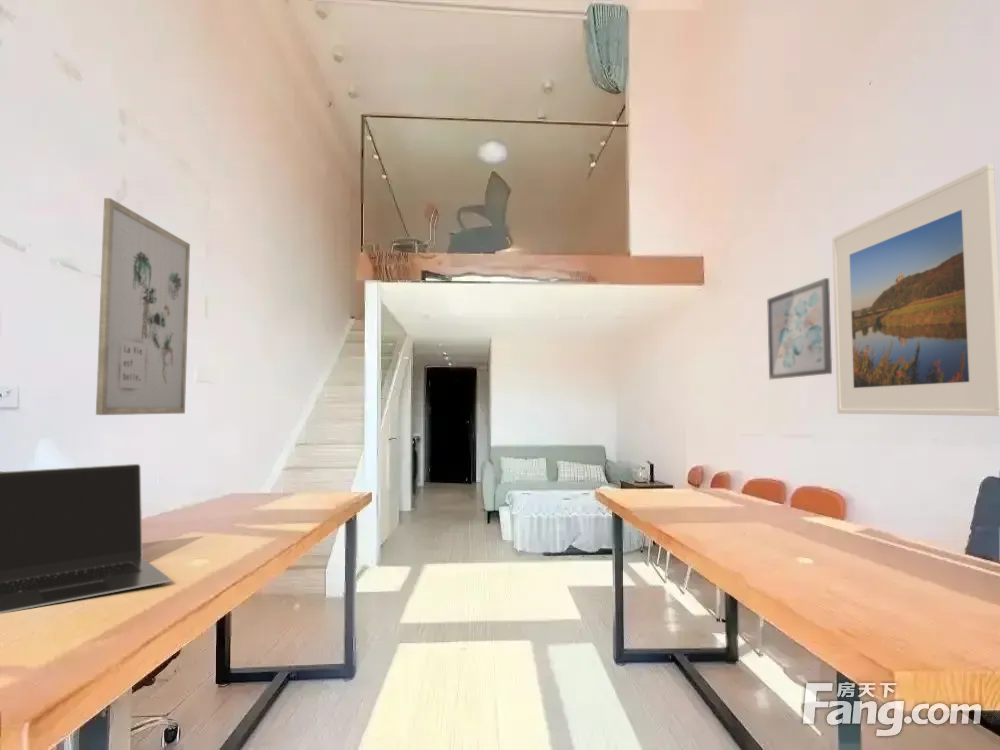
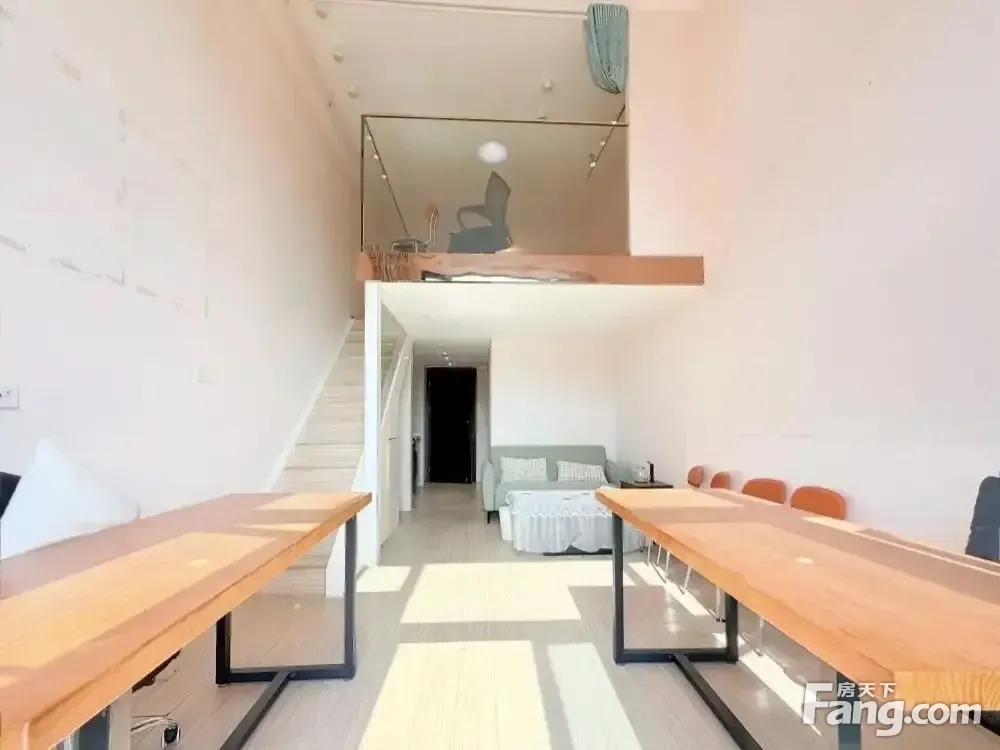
- laptop [0,463,172,615]
- wall art [95,197,191,416]
- wall art [766,277,833,380]
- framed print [831,163,1000,417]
